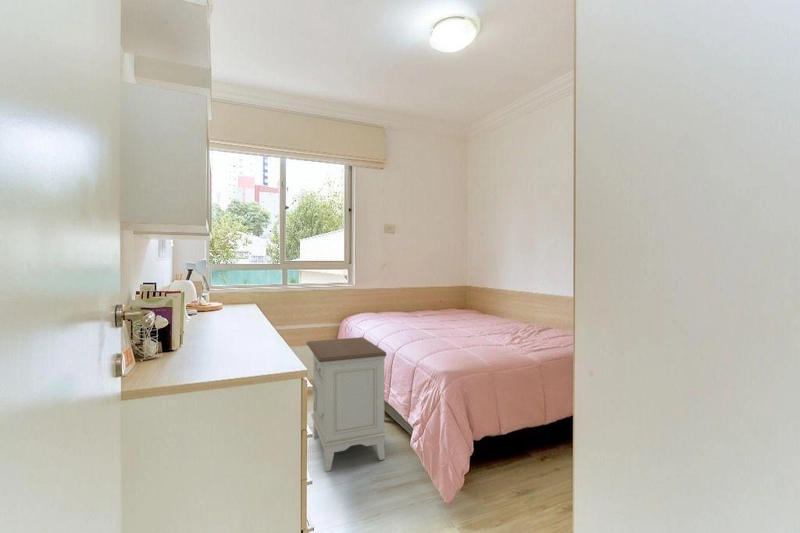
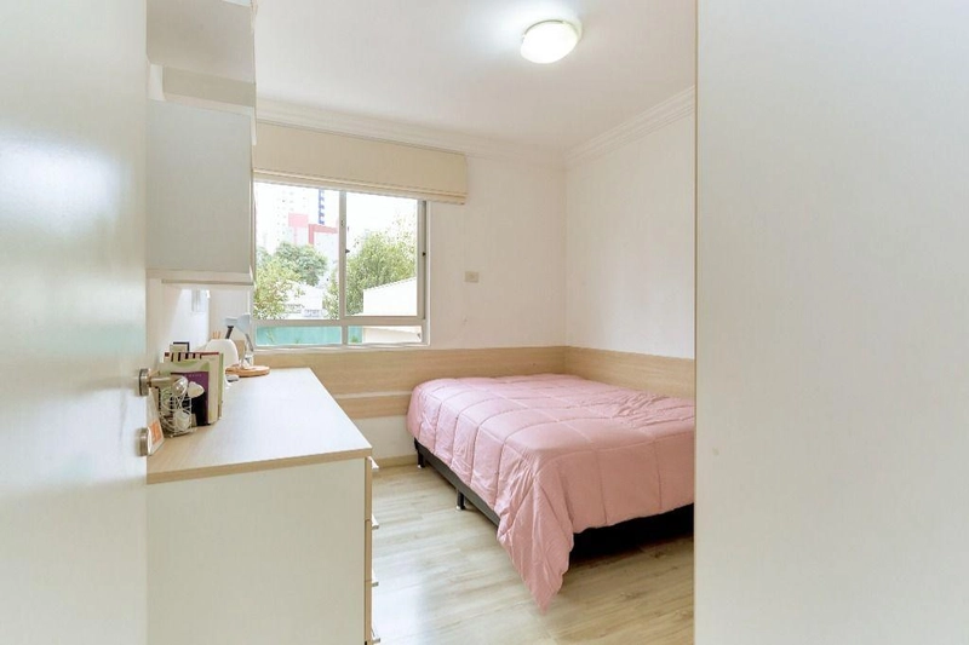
- nightstand [306,336,387,472]
